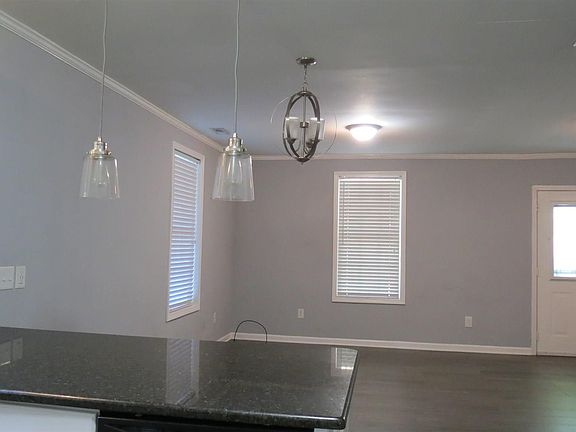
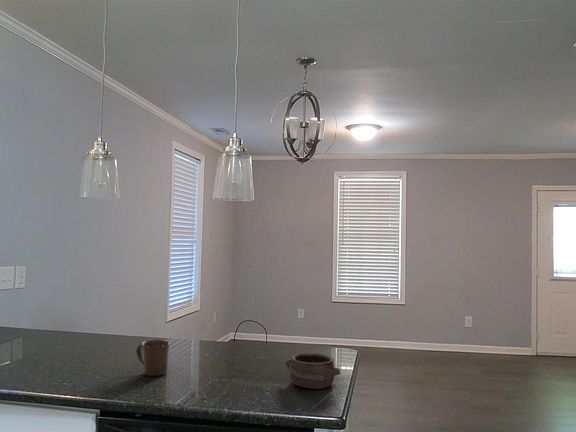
+ mug [135,339,171,377]
+ pottery [285,352,341,390]
